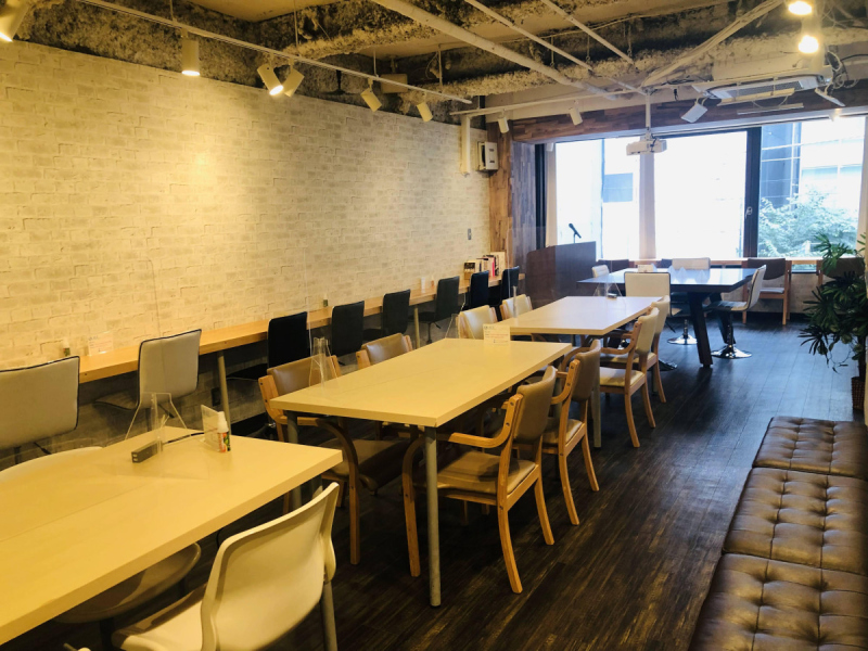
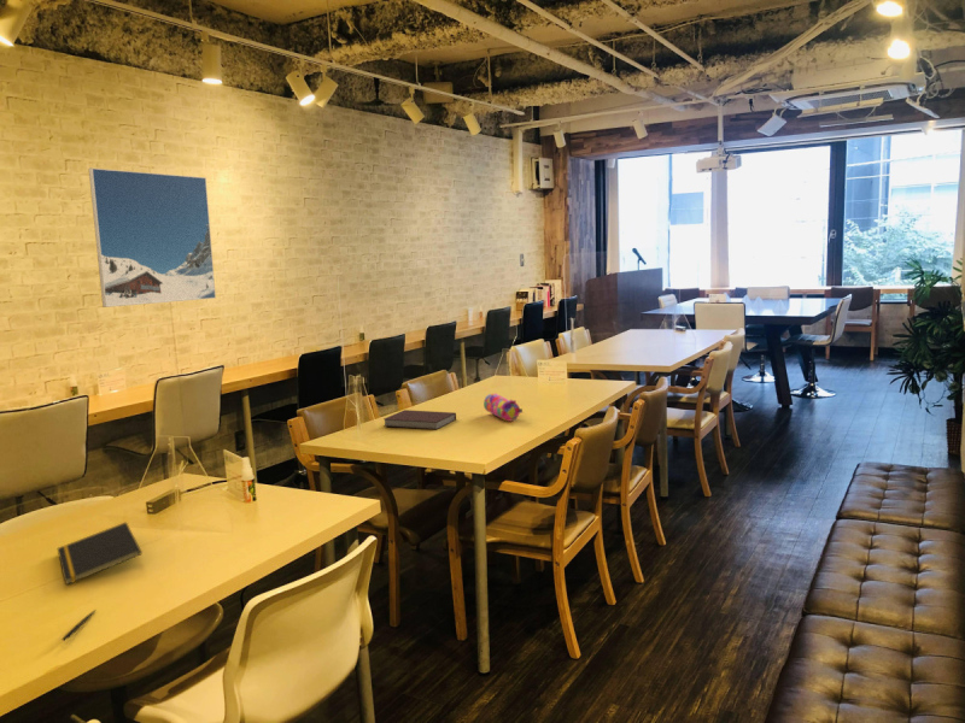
+ pen [62,609,96,642]
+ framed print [88,167,217,308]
+ notepad [57,521,144,586]
+ notebook [382,408,457,430]
+ pencil case [482,393,524,423]
